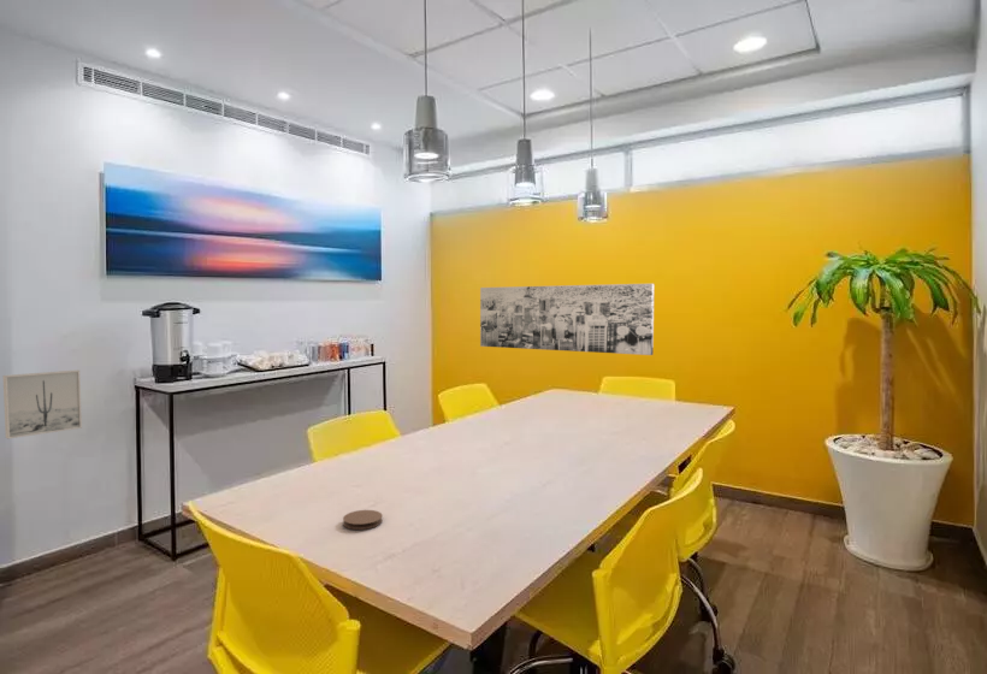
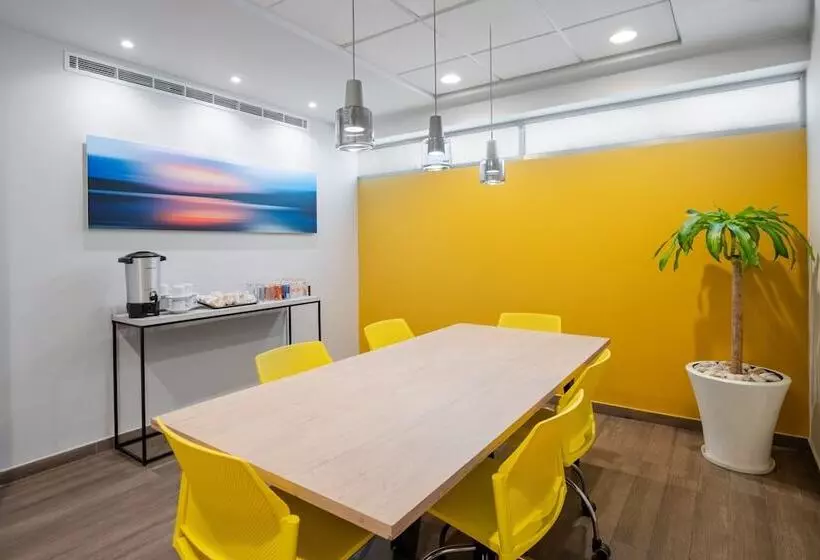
- wall art [479,283,655,356]
- coaster [342,509,384,531]
- wall art [2,368,83,439]
